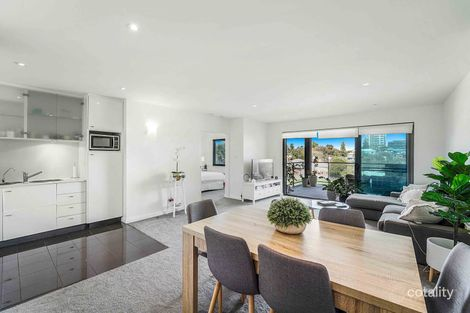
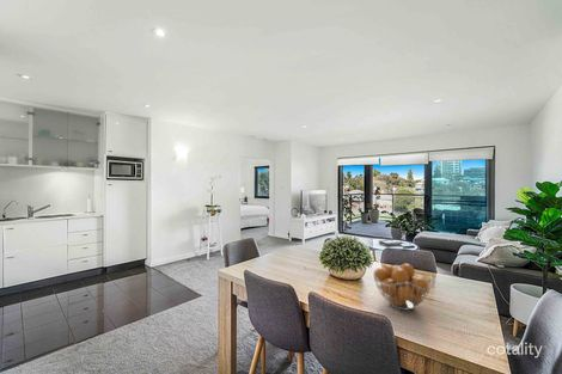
+ fruit basket [372,263,434,312]
